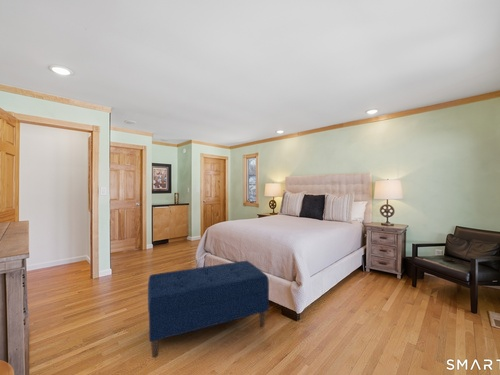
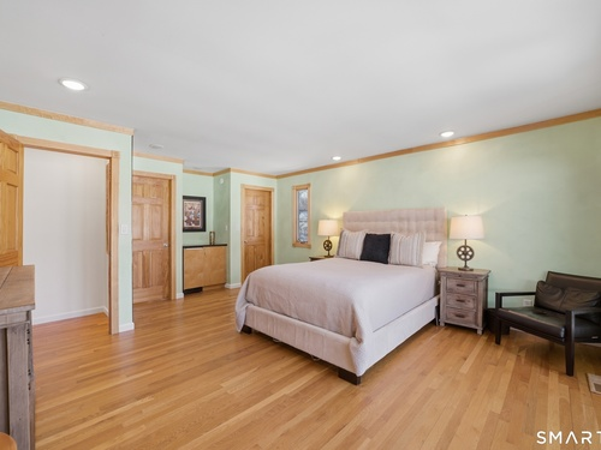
- bench [147,260,270,359]
